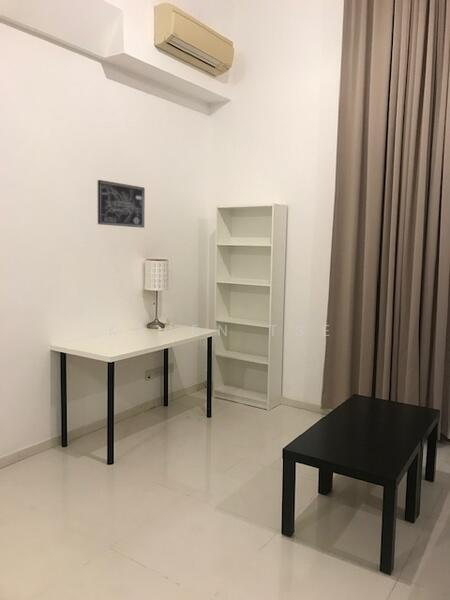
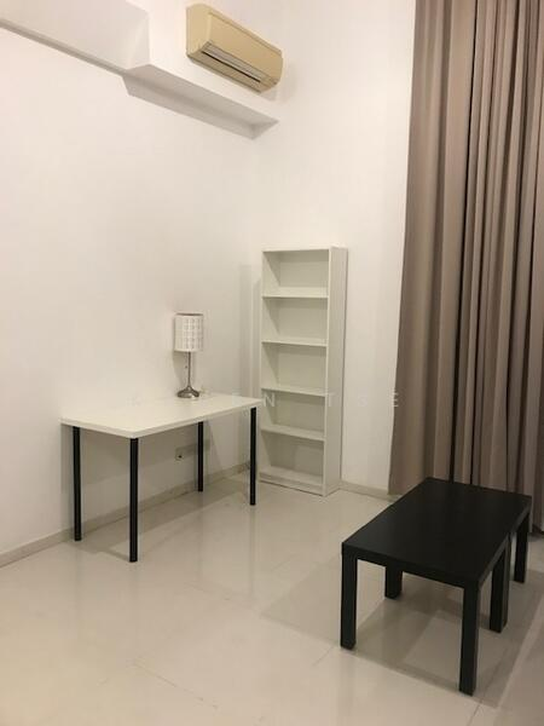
- wall art [97,179,146,229]
